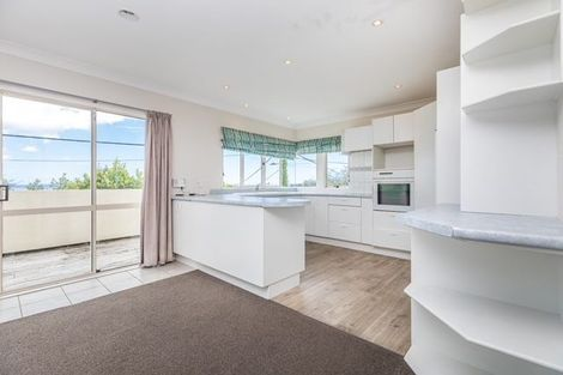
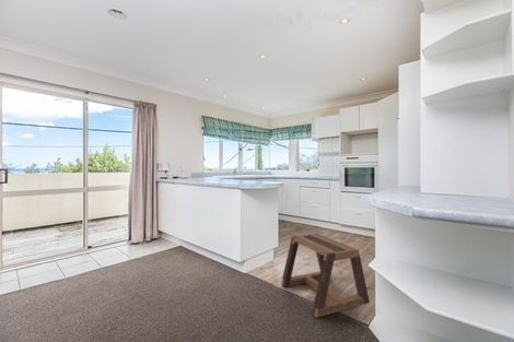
+ stool [280,233,371,319]
